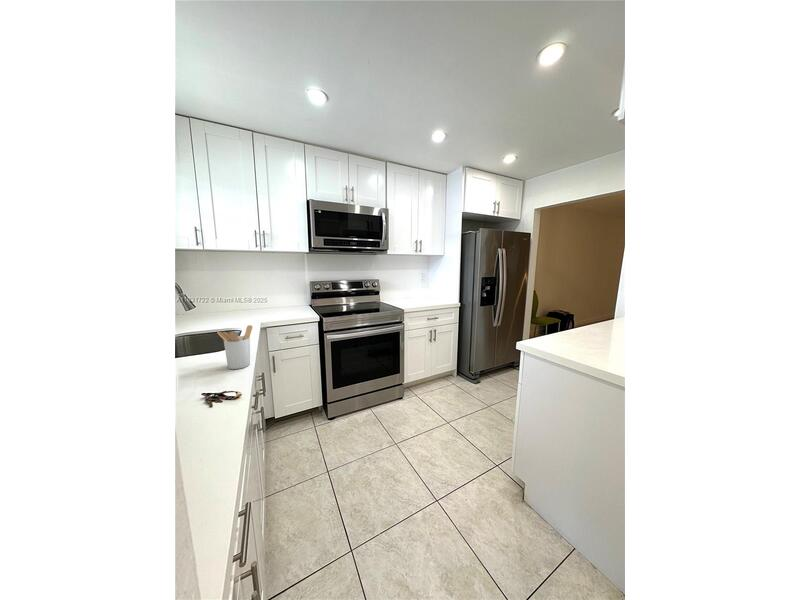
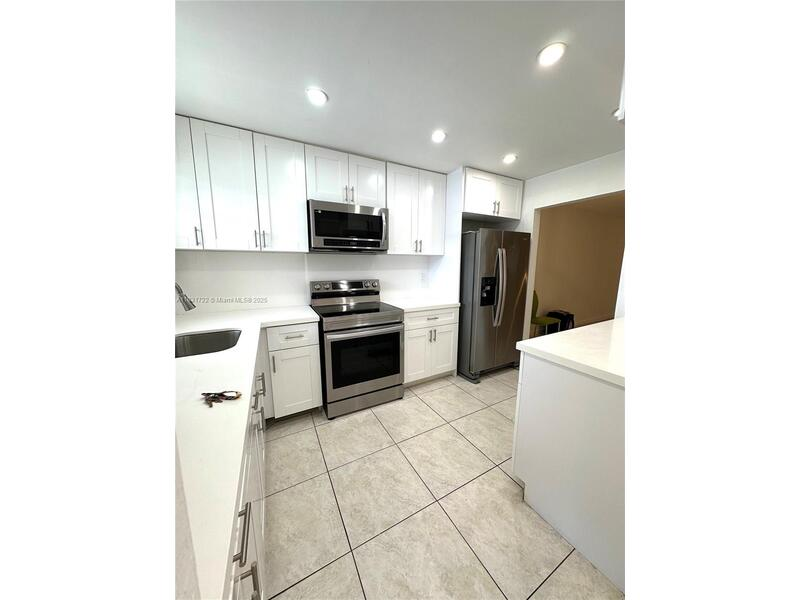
- utensil holder [216,324,253,370]
